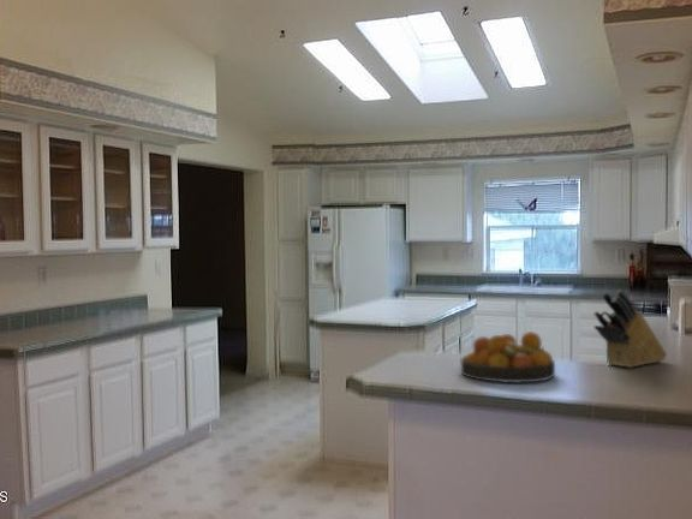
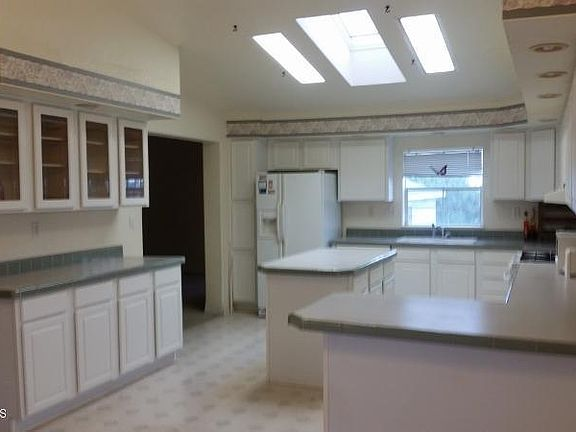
- knife block [592,288,668,369]
- fruit bowl [460,330,556,384]
